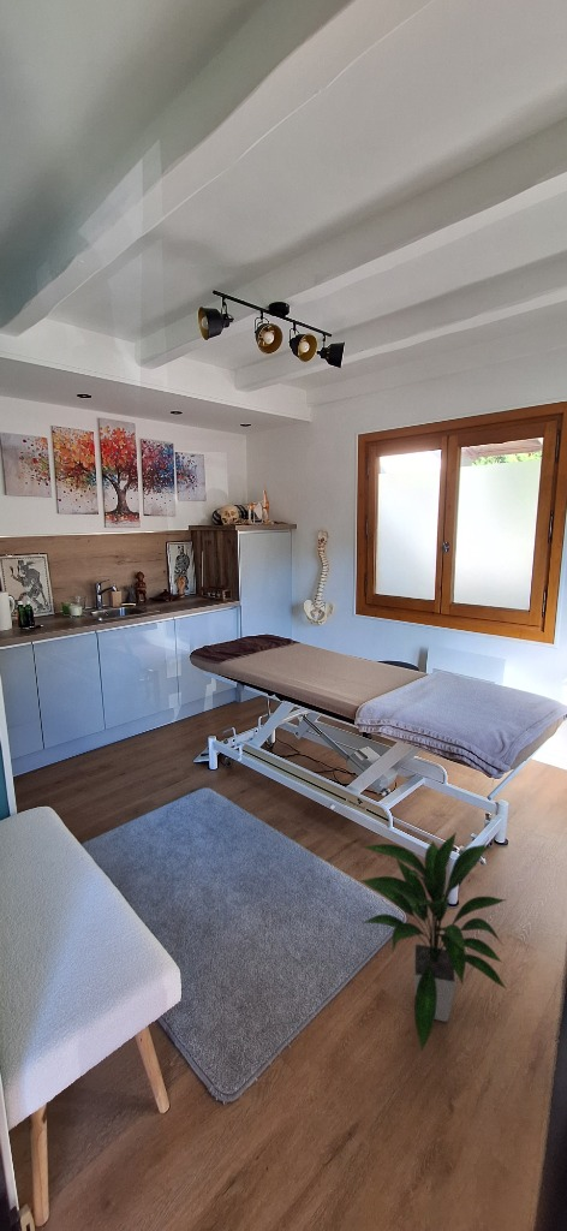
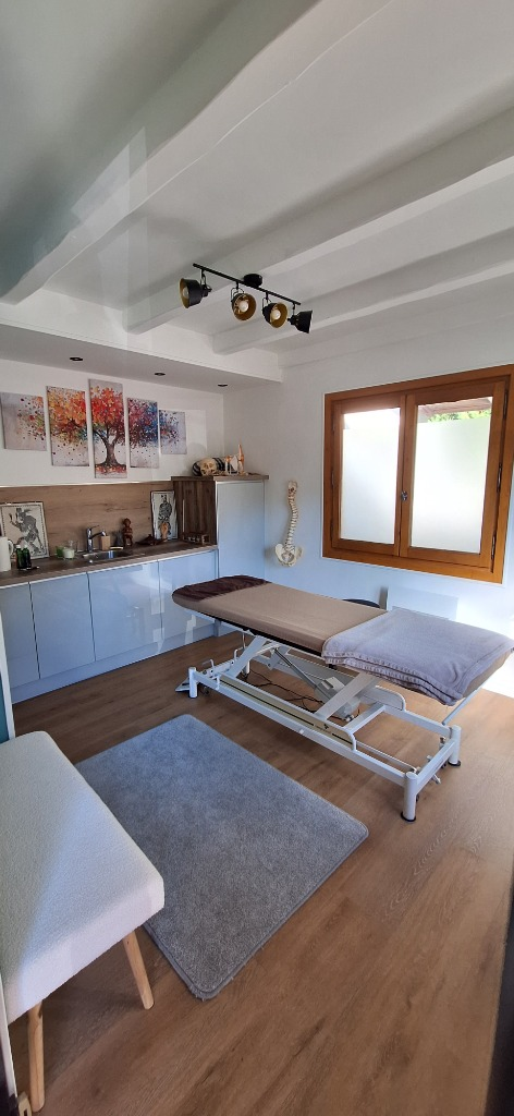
- indoor plant [358,831,508,1052]
